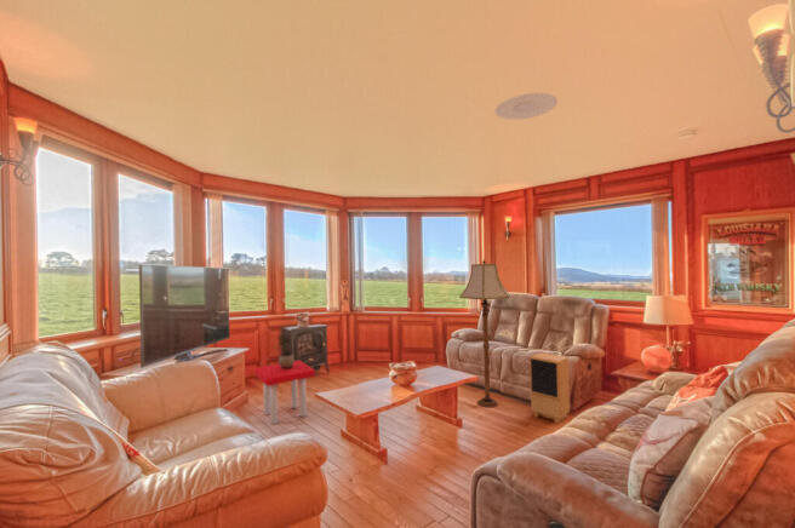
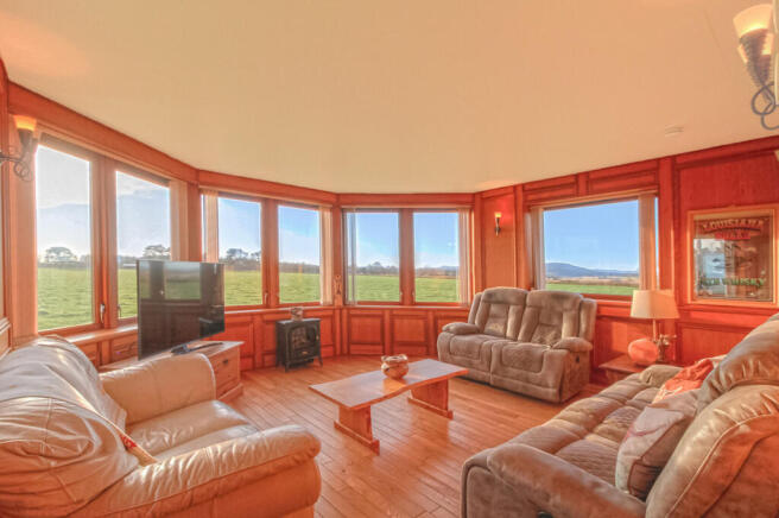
- potted plant [270,332,296,369]
- speaker [528,351,571,424]
- plate [493,92,559,121]
- stool [254,360,316,425]
- floor lamp [458,258,510,408]
